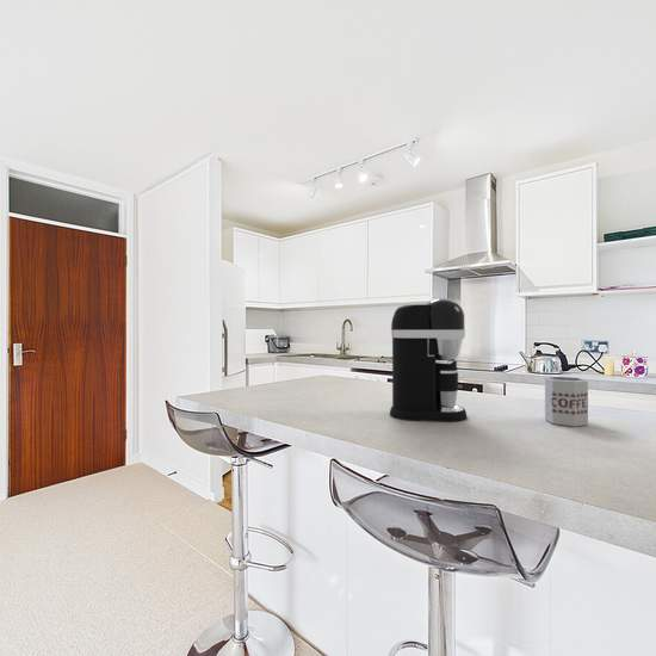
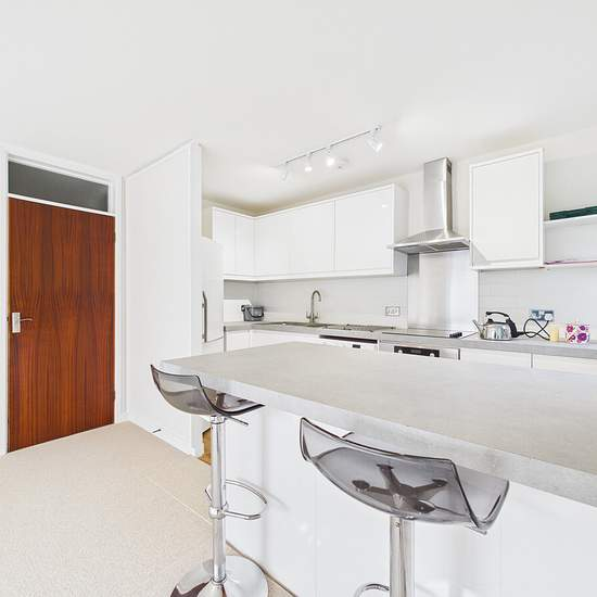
- mug [544,376,589,428]
- coffee maker [389,297,468,422]
